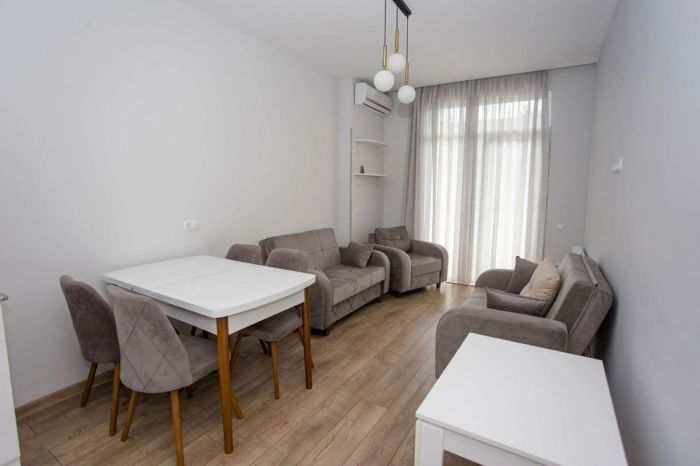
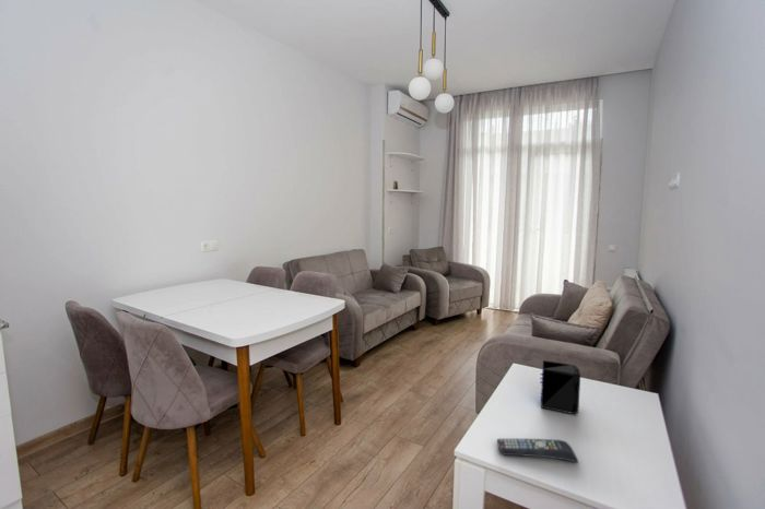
+ remote control [496,438,579,463]
+ speaker [539,359,581,415]
